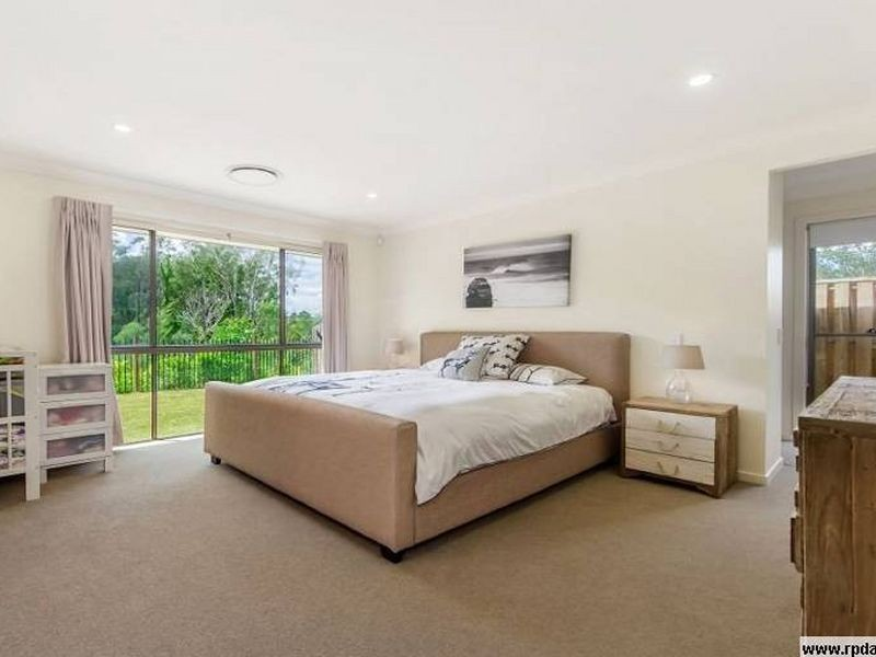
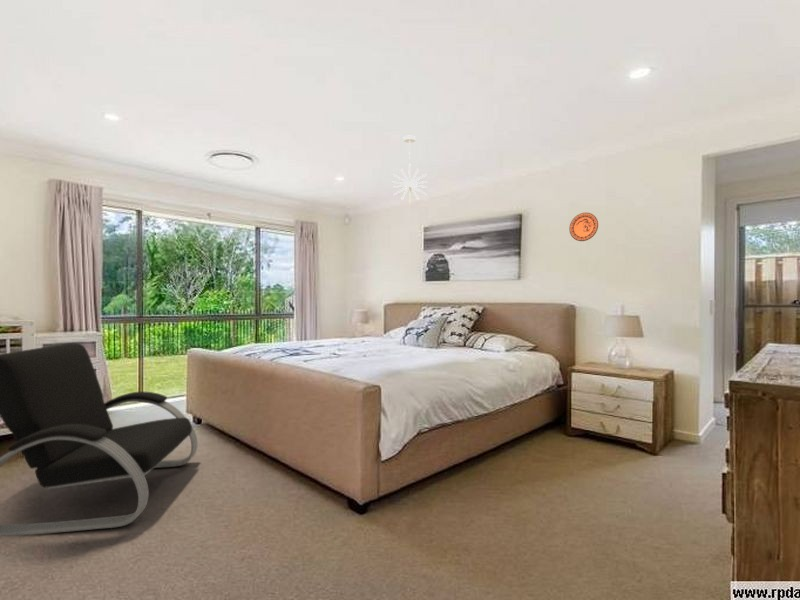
+ decorative plate [568,212,599,242]
+ armchair [0,342,199,537]
+ pendant light [391,135,428,205]
